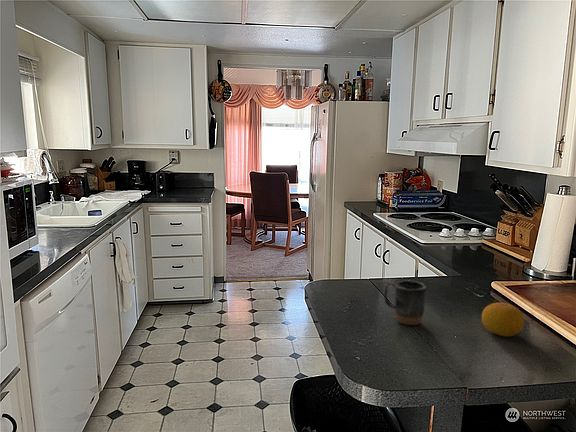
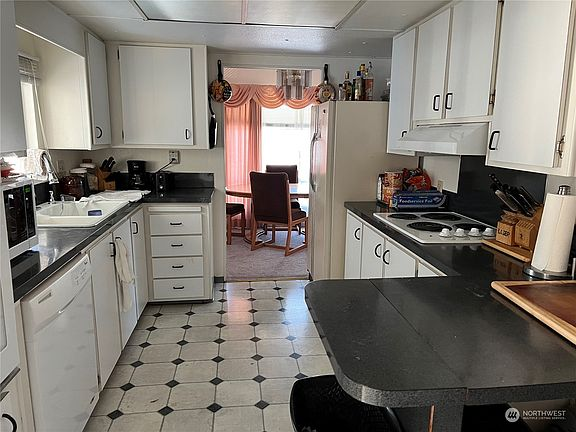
- fruit [481,302,525,338]
- mug [383,277,427,326]
